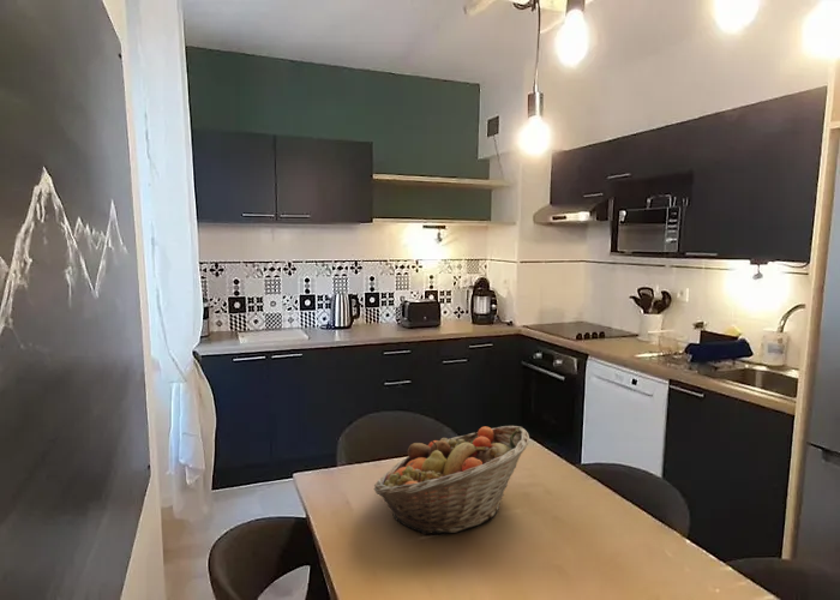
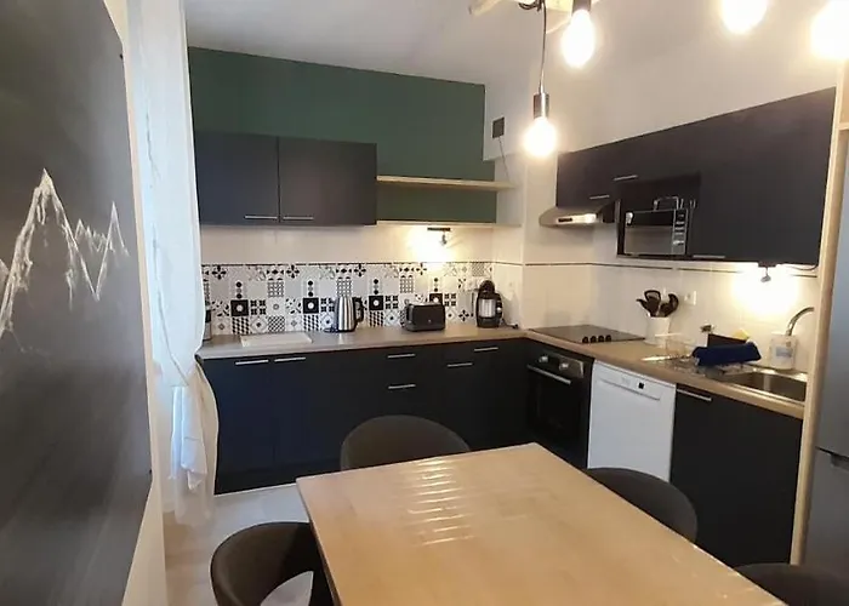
- fruit basket [373,425,530,536]
